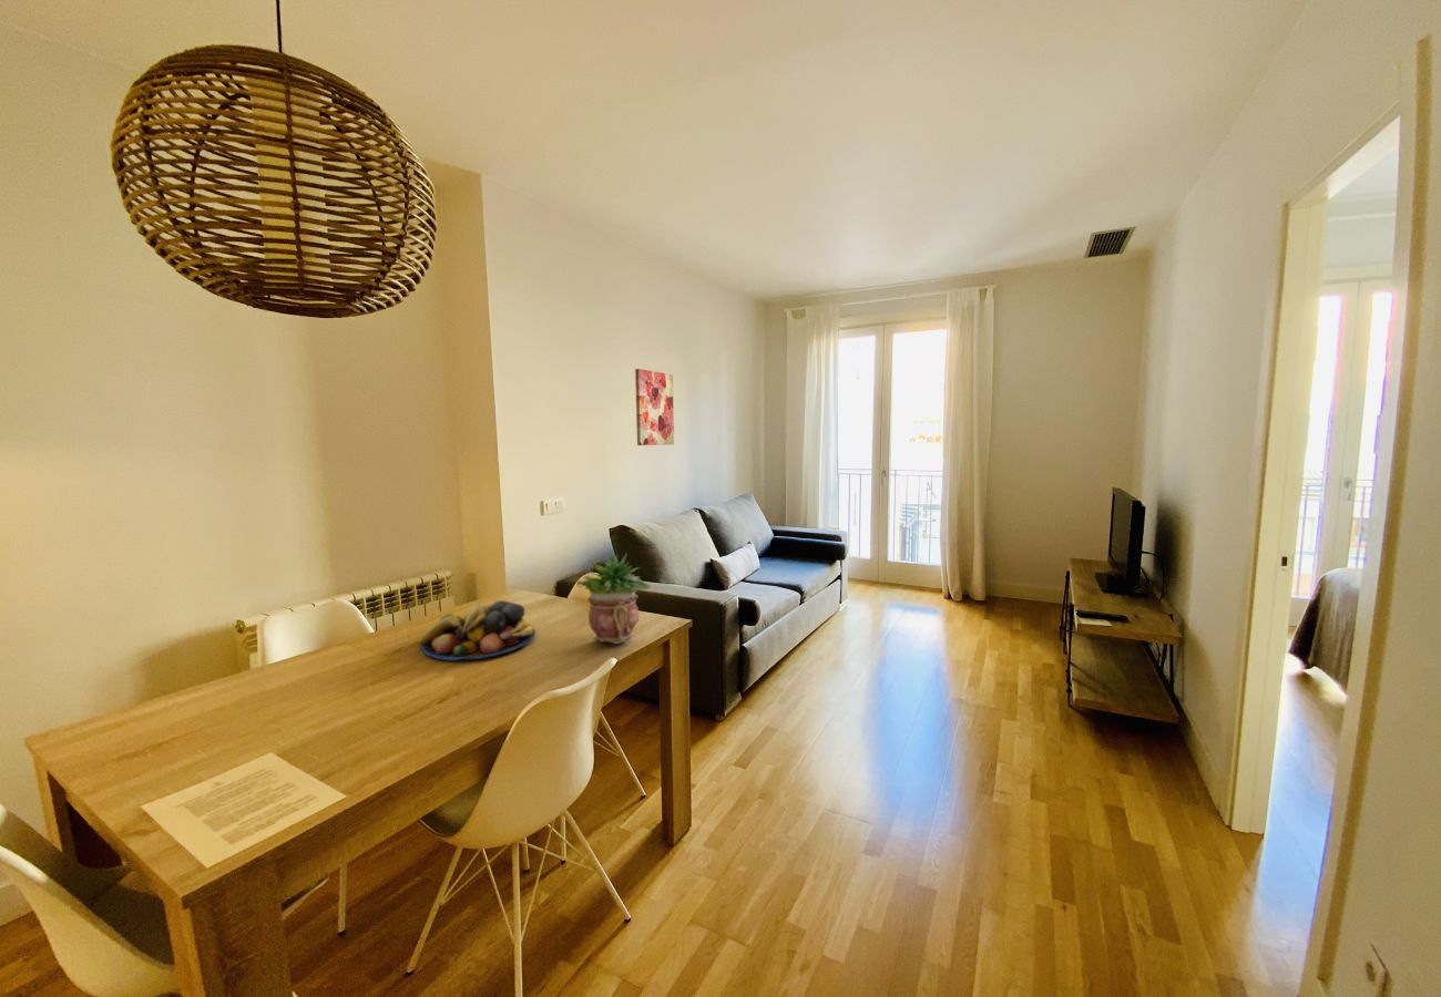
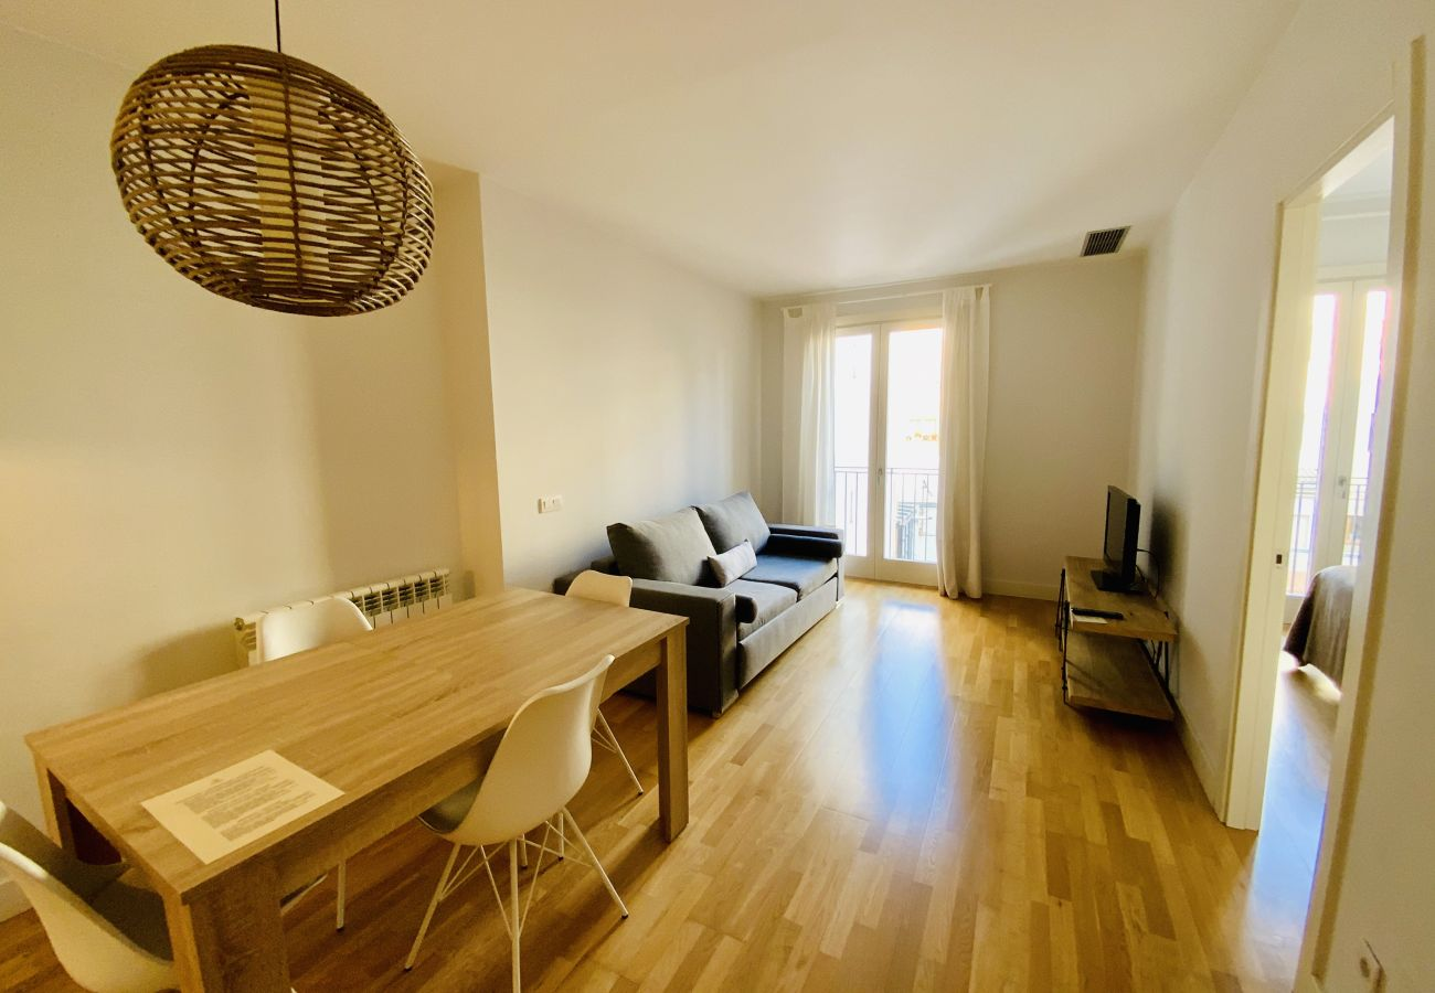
- potted plant [575,553,652,645]
- wall art [634,368,675,446]
- fruit bowl [418,599,536,661]
